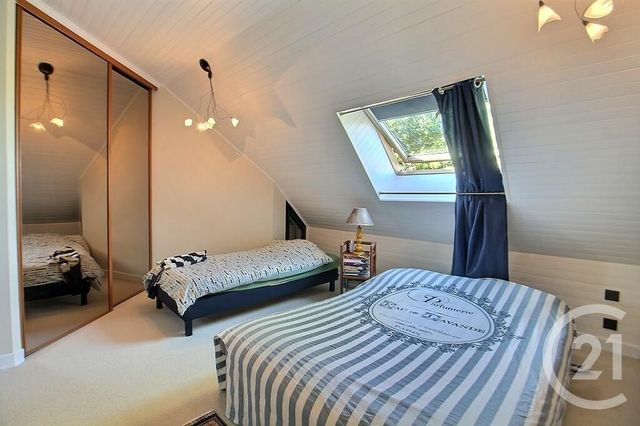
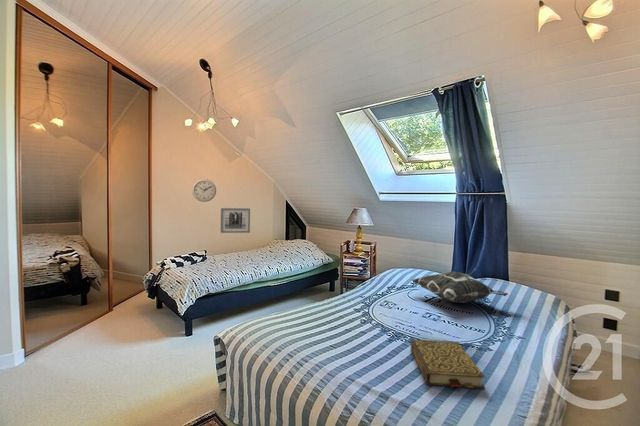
+ book [410,339,486,389]
+ wall clock [191,178,217,203]
+ wall art [220,207,251,234]
+ decorative pillow [411,271,509,304]
